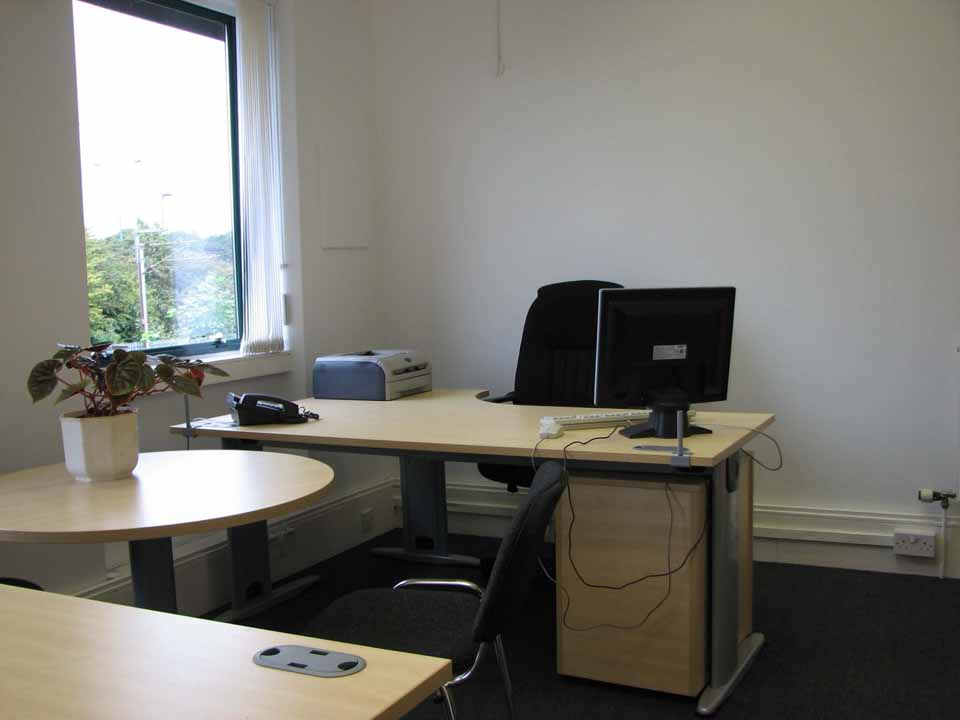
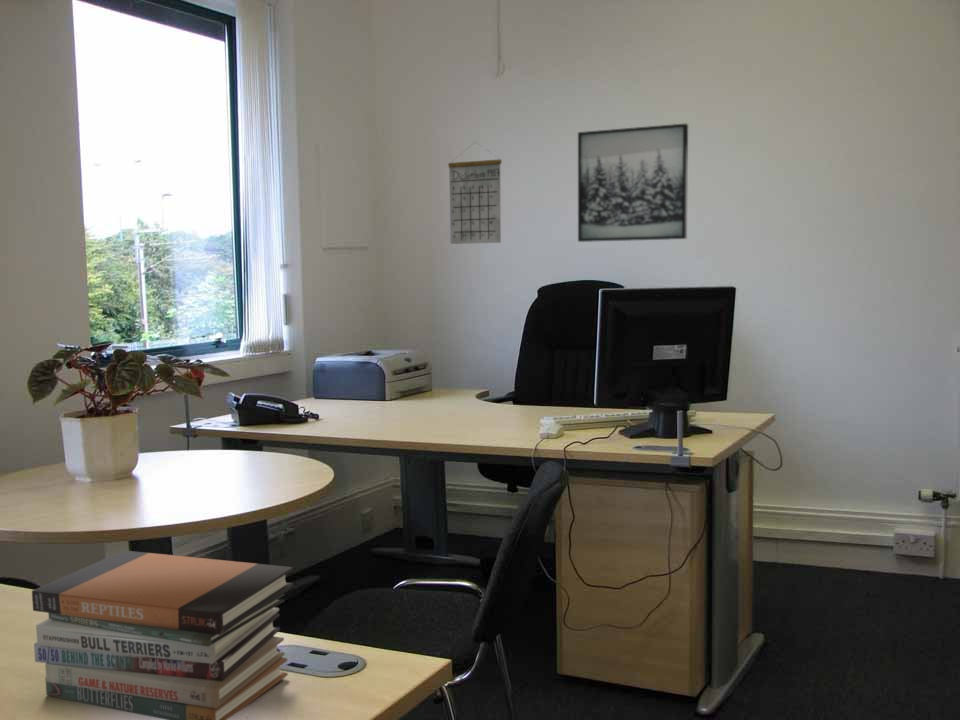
+ wall art [577,123,689,243]
+ calendar [447,141,503,245]
+ book stack [31,549,294,720]
